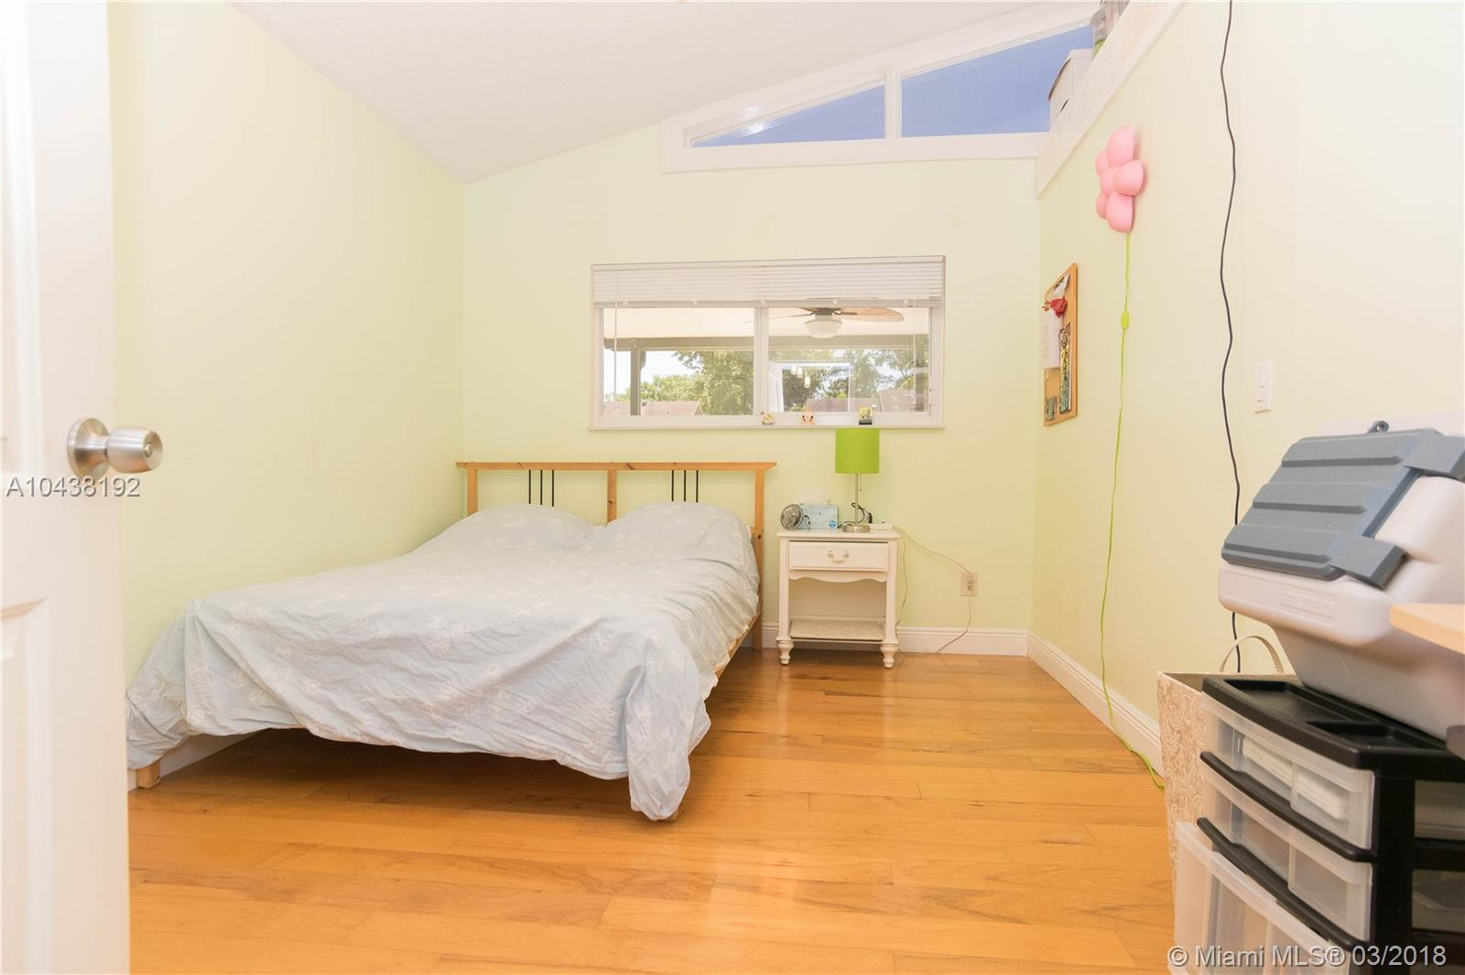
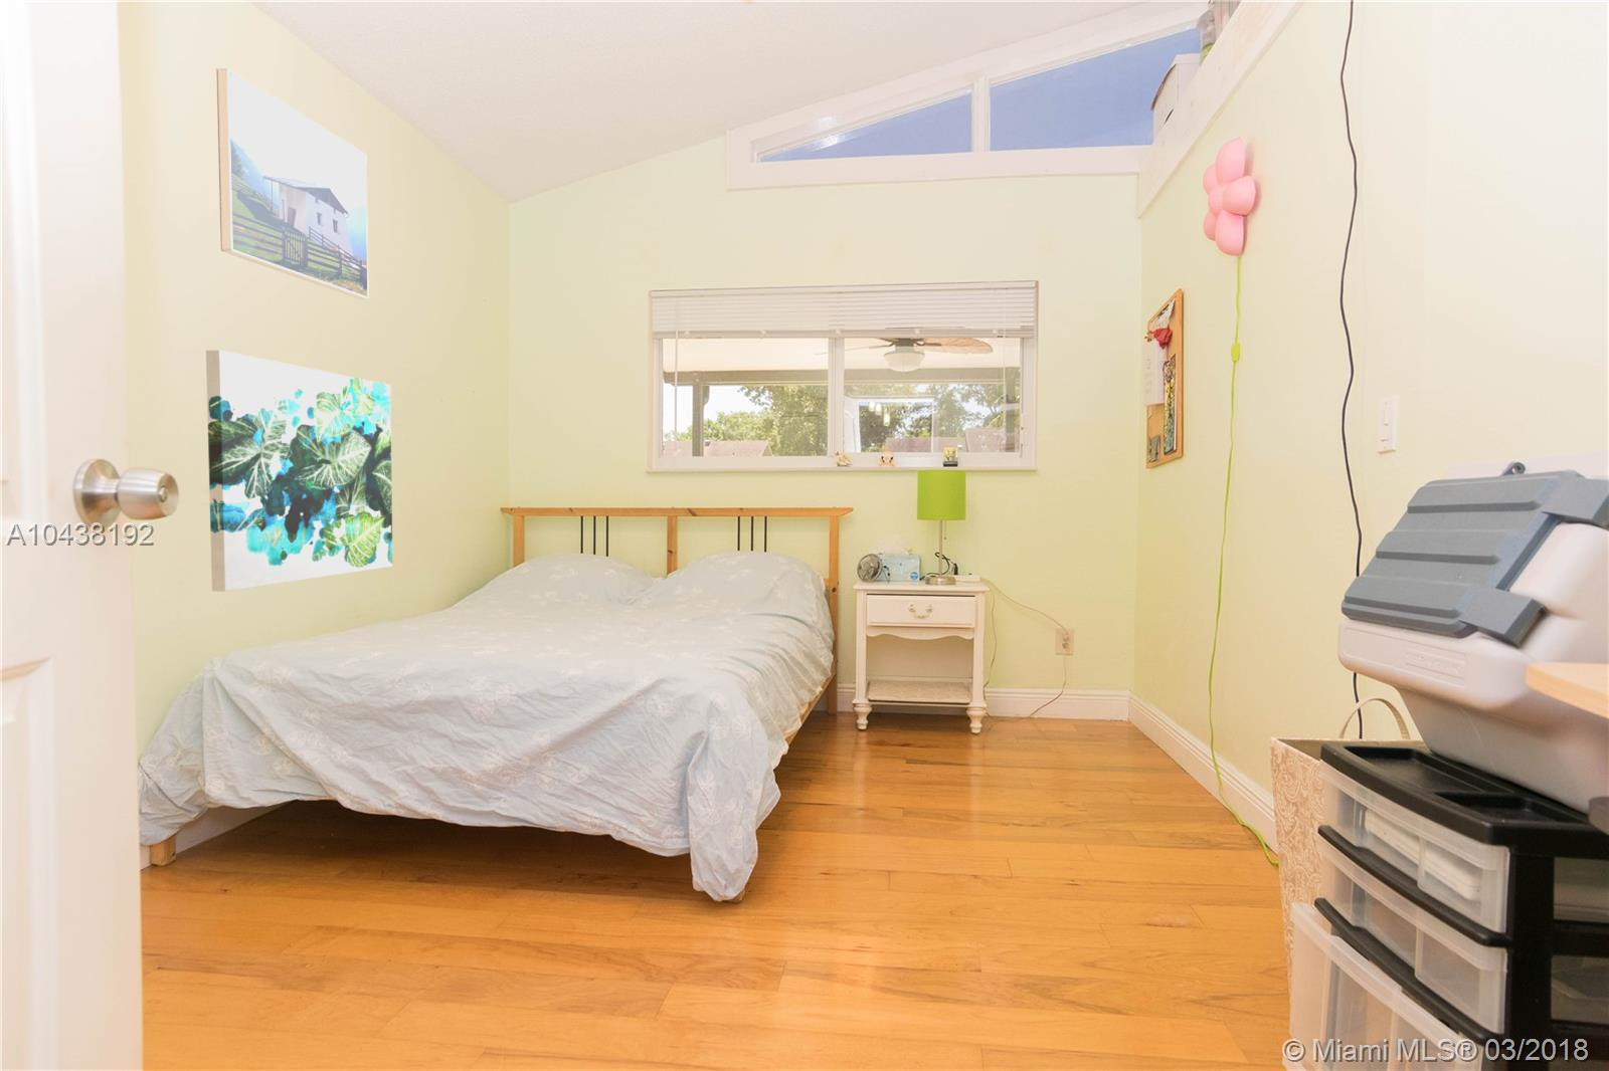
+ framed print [215,67,370,299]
+ wall art [205,350,395,593]
